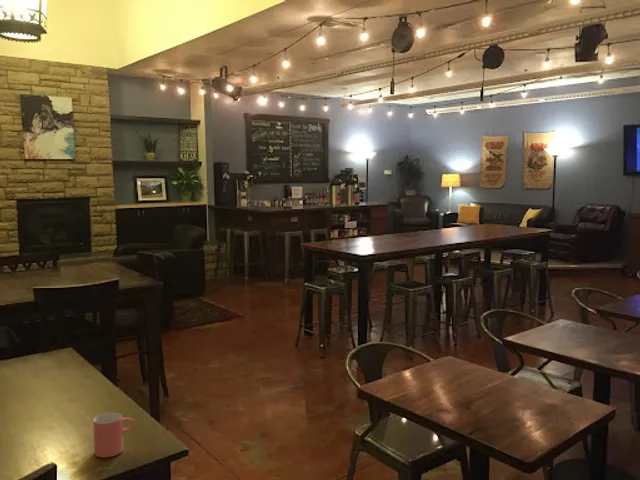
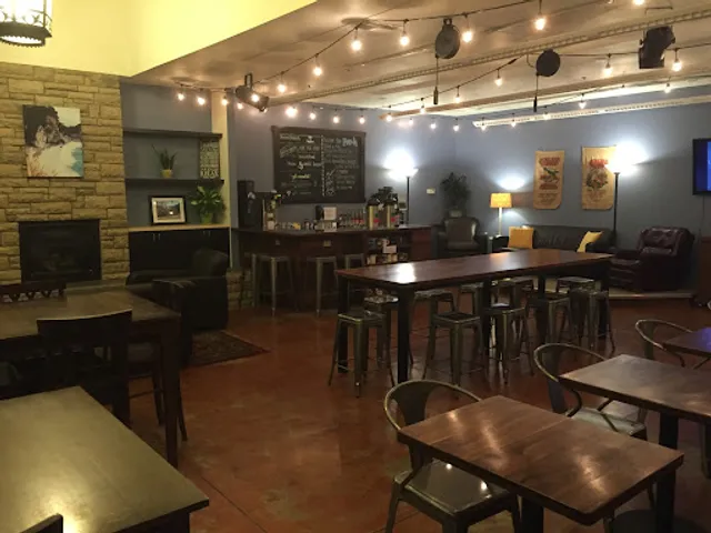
- cup [92,411,135,458]
